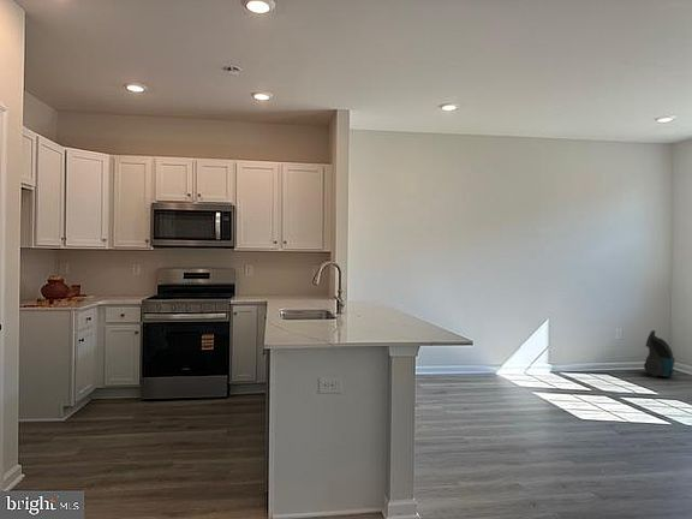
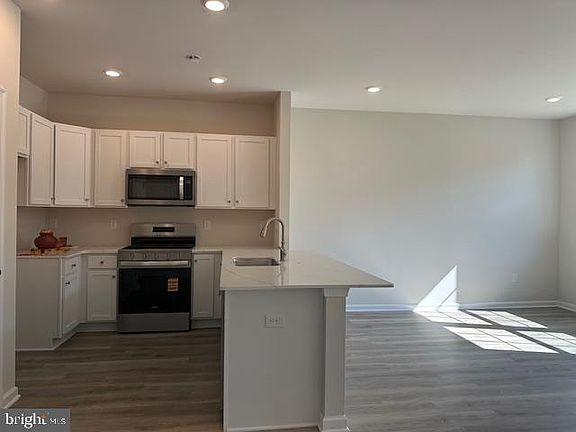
- vacuum cleaner [643,329,676,378]
